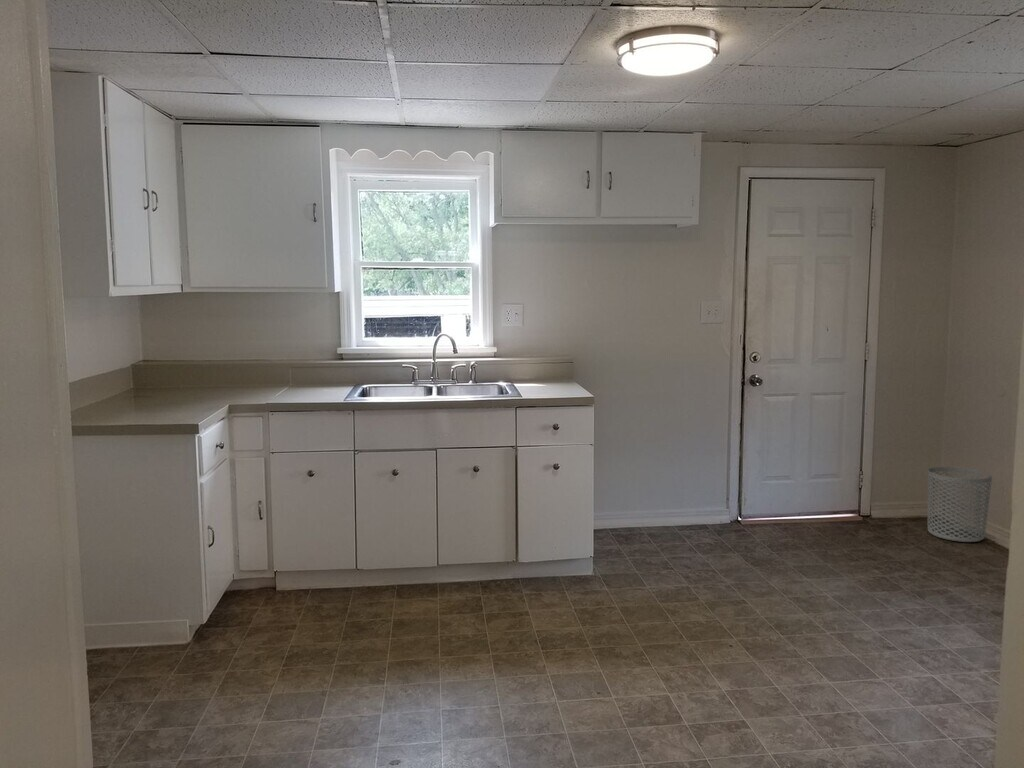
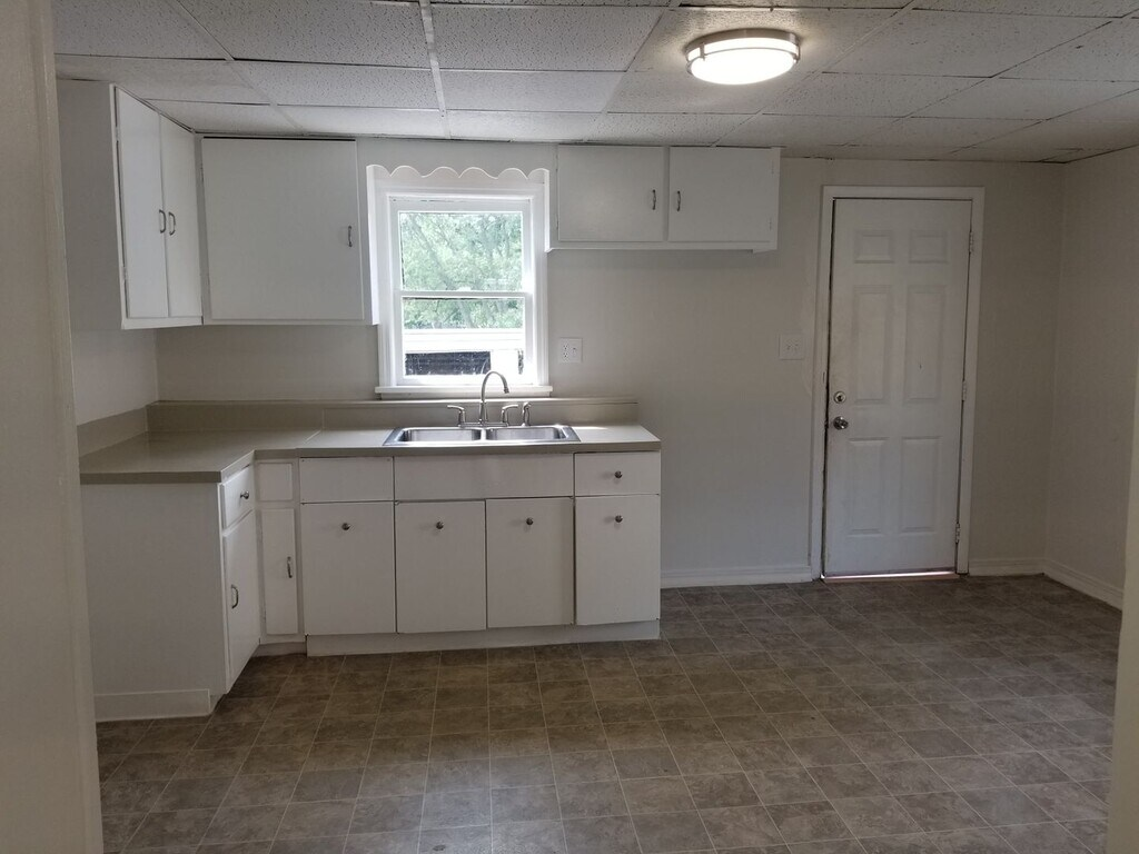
- waste bin [927,466,993,543]
